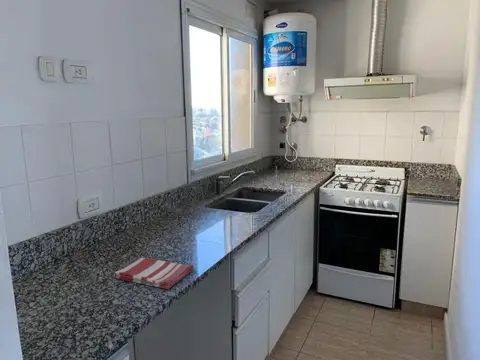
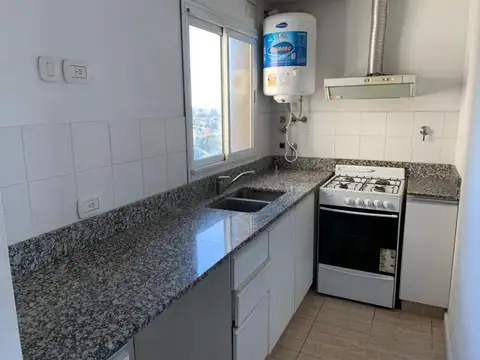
- dish towel [113,257,195,290]
